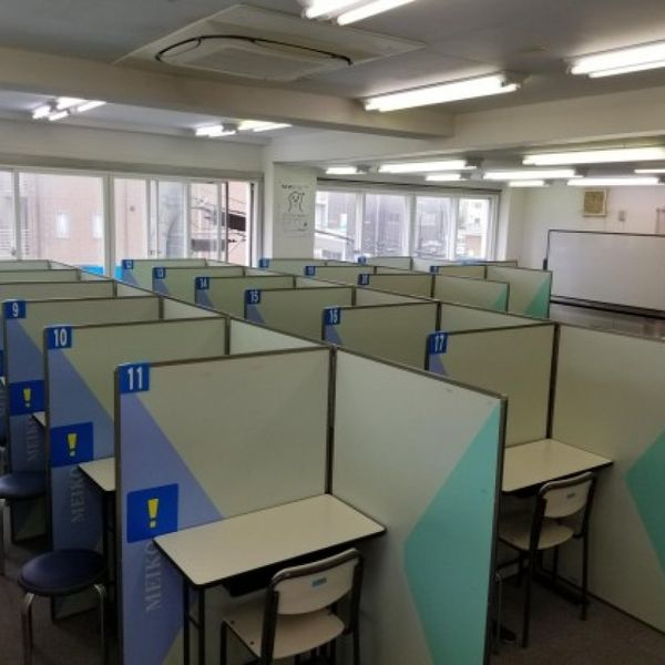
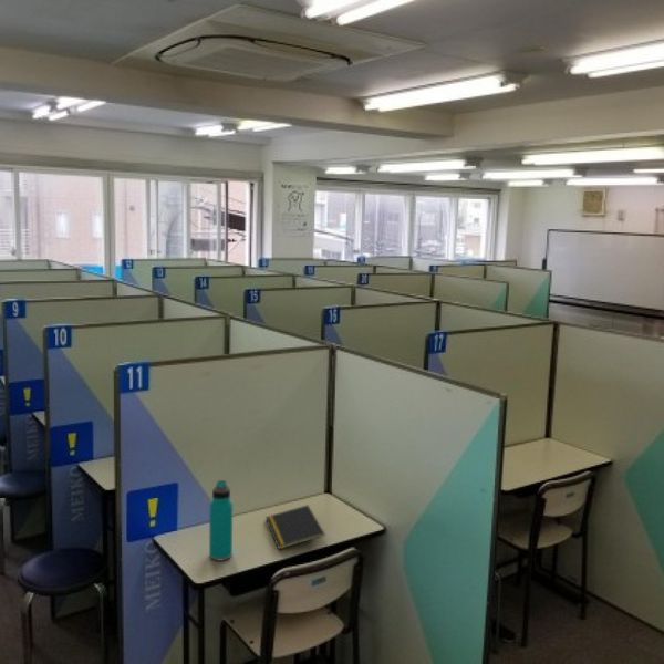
+ water bottle [208,479,234,561]
+ notepad [264,505,325,550]
